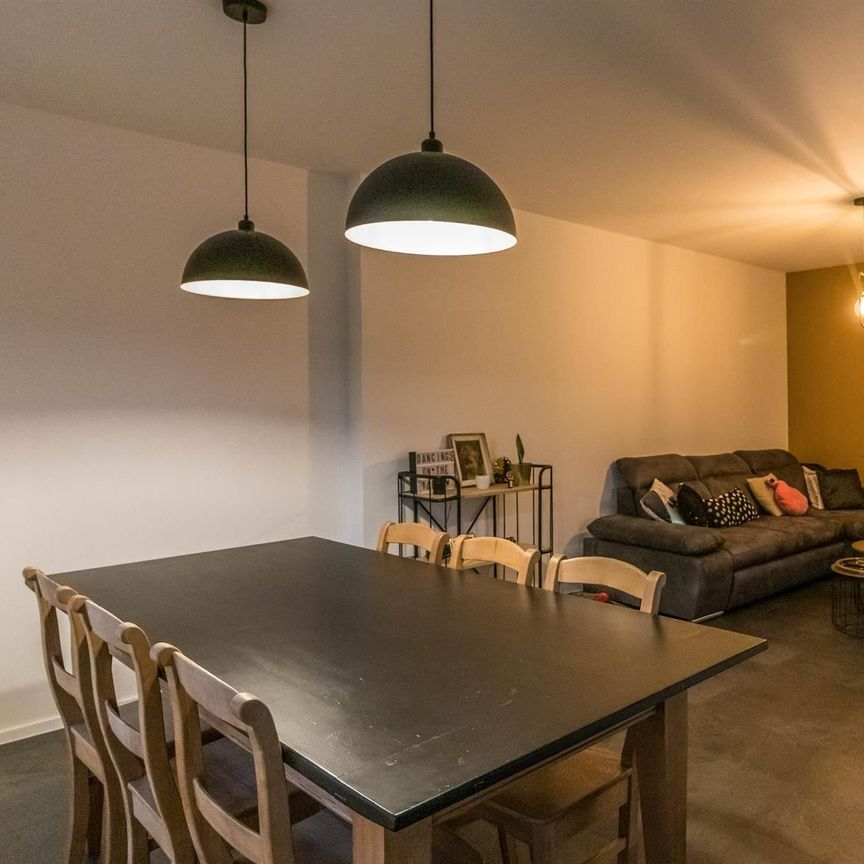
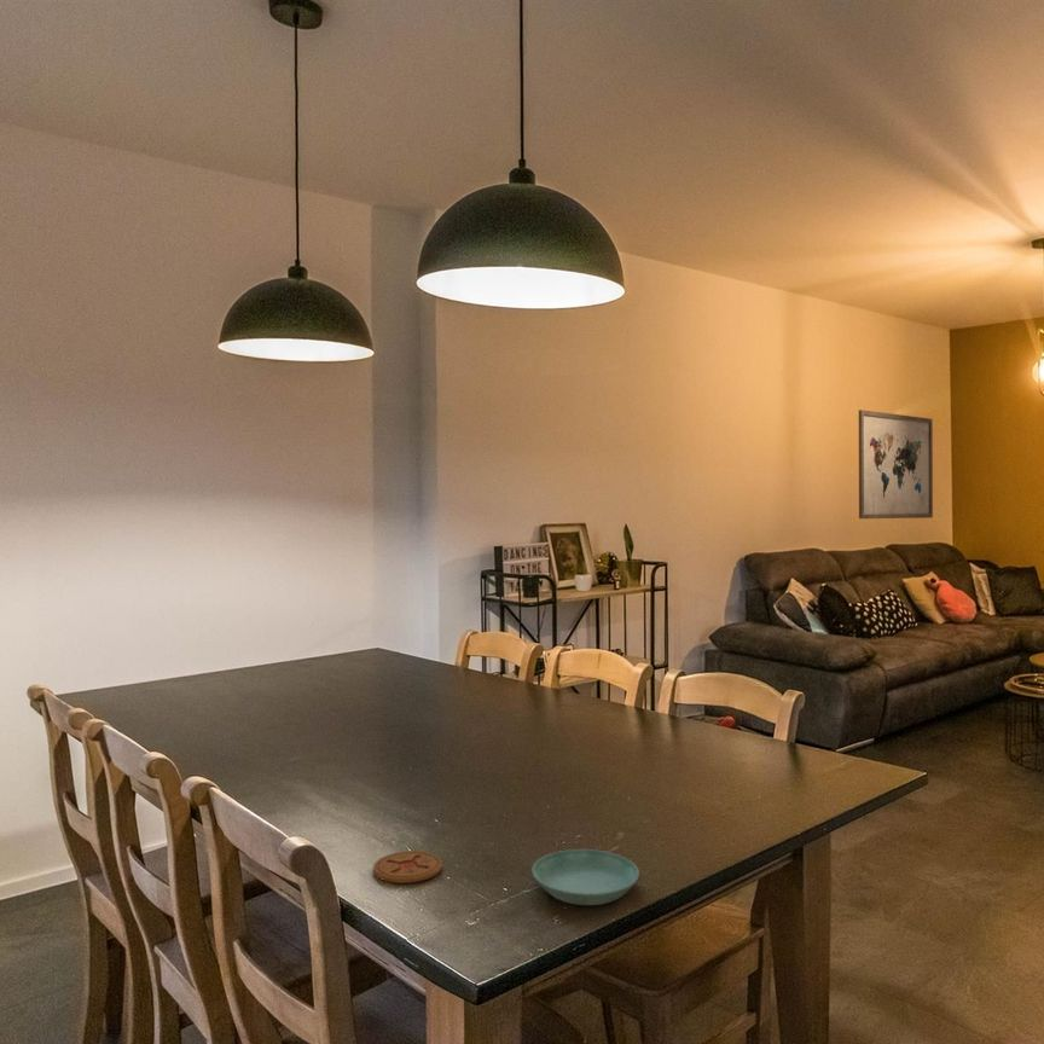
+ coaster [372,851,443,884]
+ wall art [858,408,934,520]
+ saucer [530,848,640,906]
